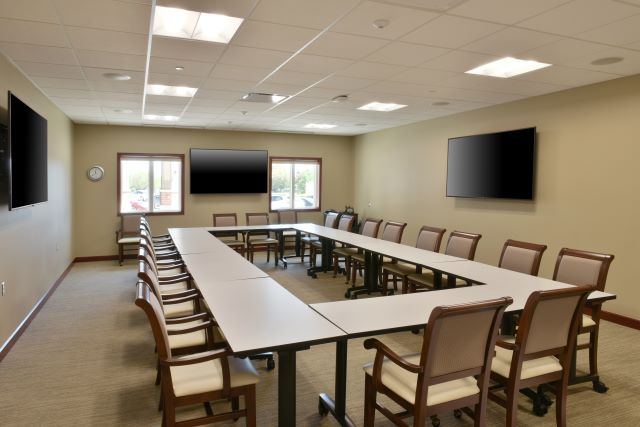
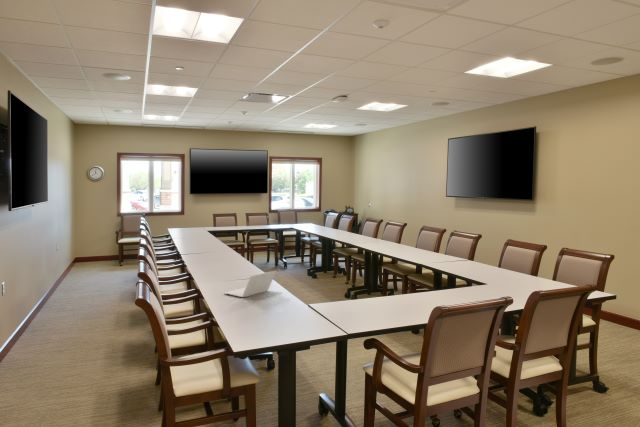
+ laptop [224,270,277,298]
